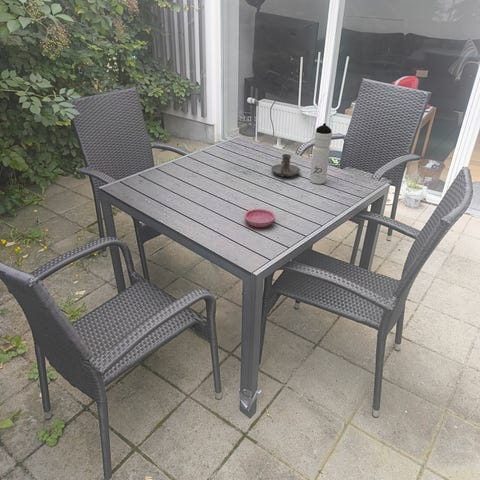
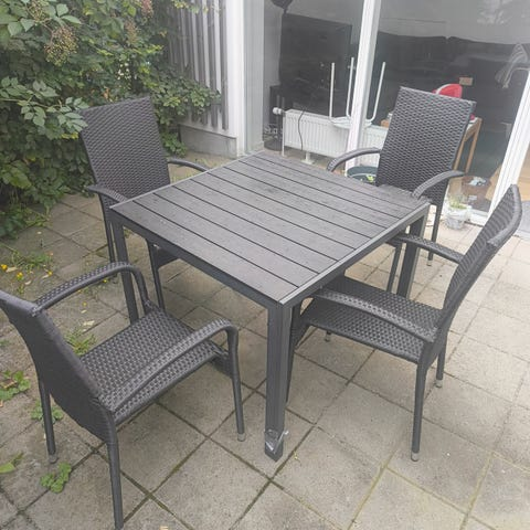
- saucer [243,208,276,228]
- candle holder [270,153,301,178]
- water bottle [309,122,333,185]
